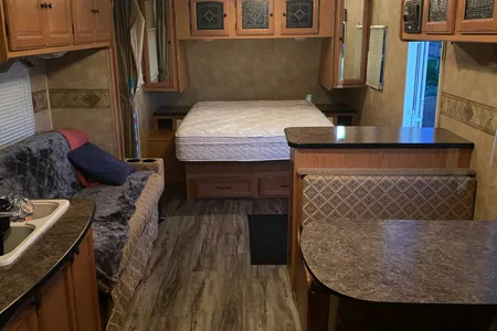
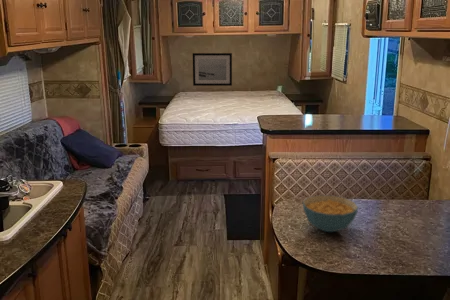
+ cereal bowl [302,195,359,233]
+ wall art [192,52,233,87]
